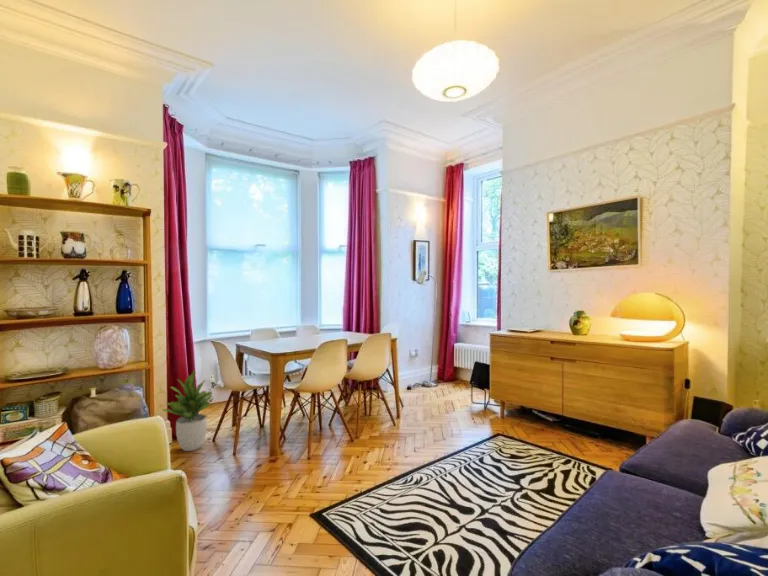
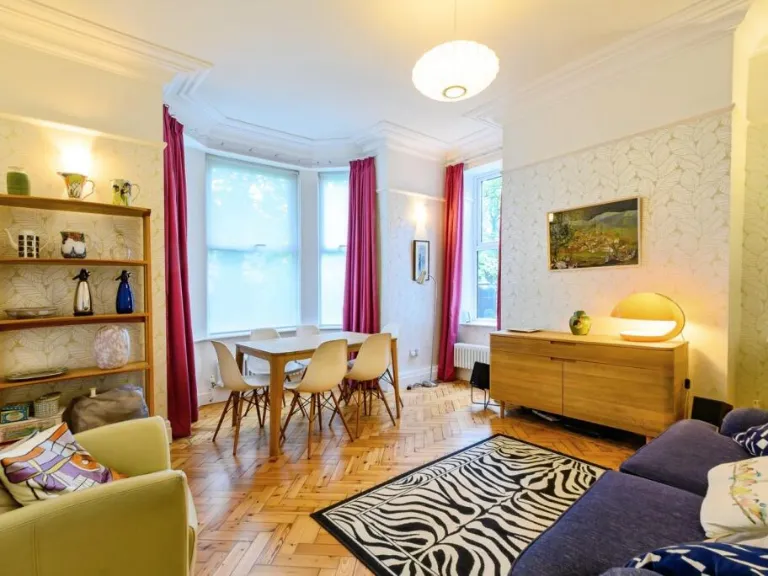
- potted plant [160,369,214,452]
